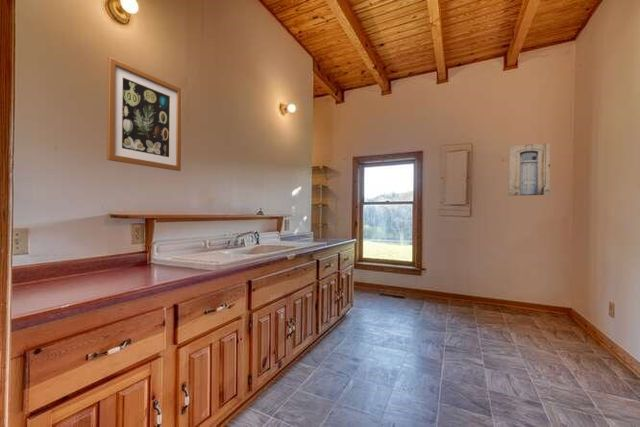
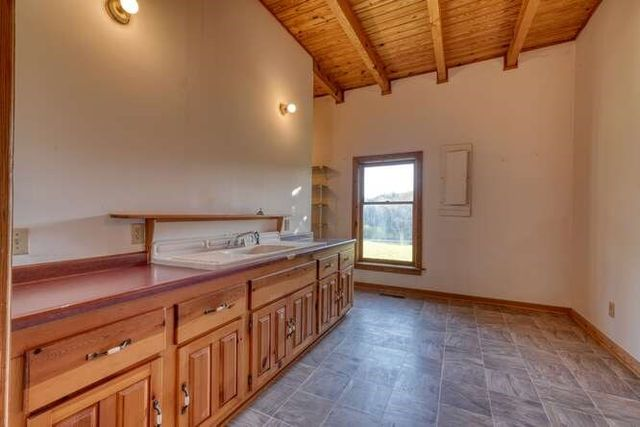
- wall art [106,56,183,172]
- wall art [508,142,551,197]
